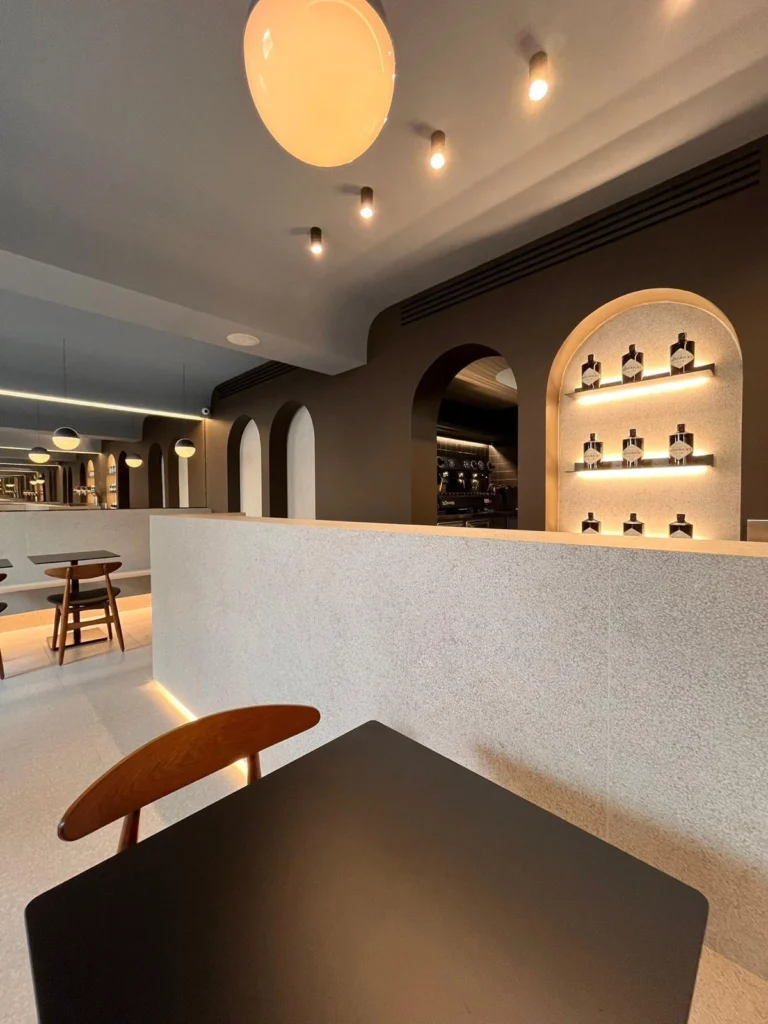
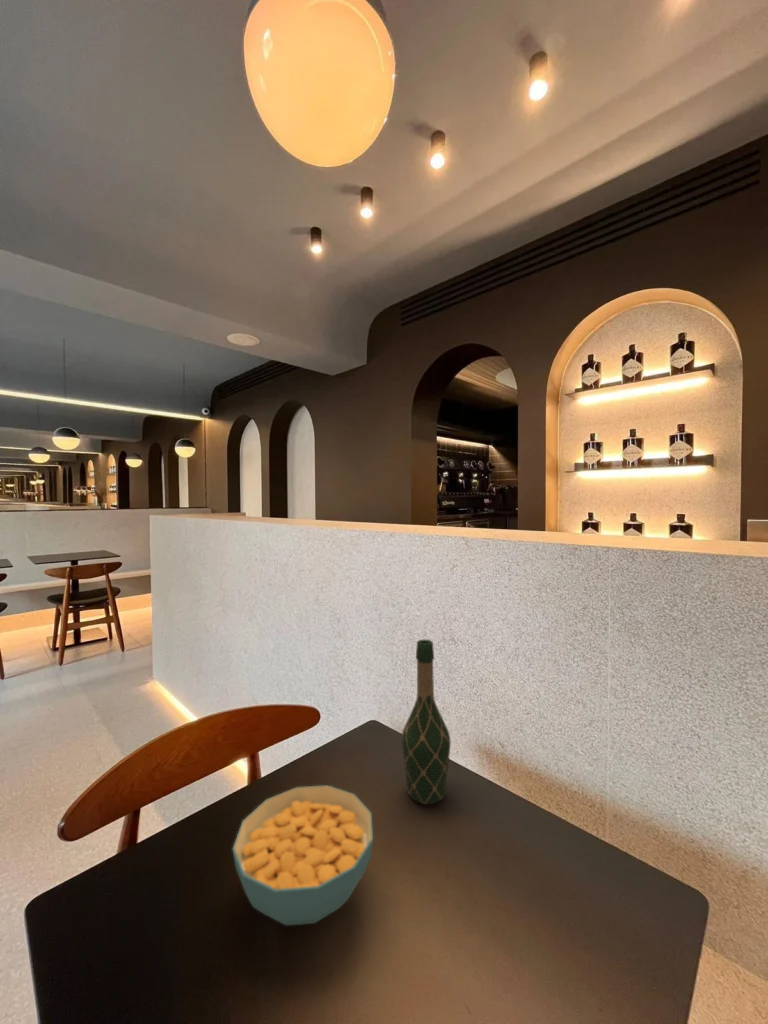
+ cereal bowl [231,784,374,927]
+ wine bottle [401,638,452,805]
